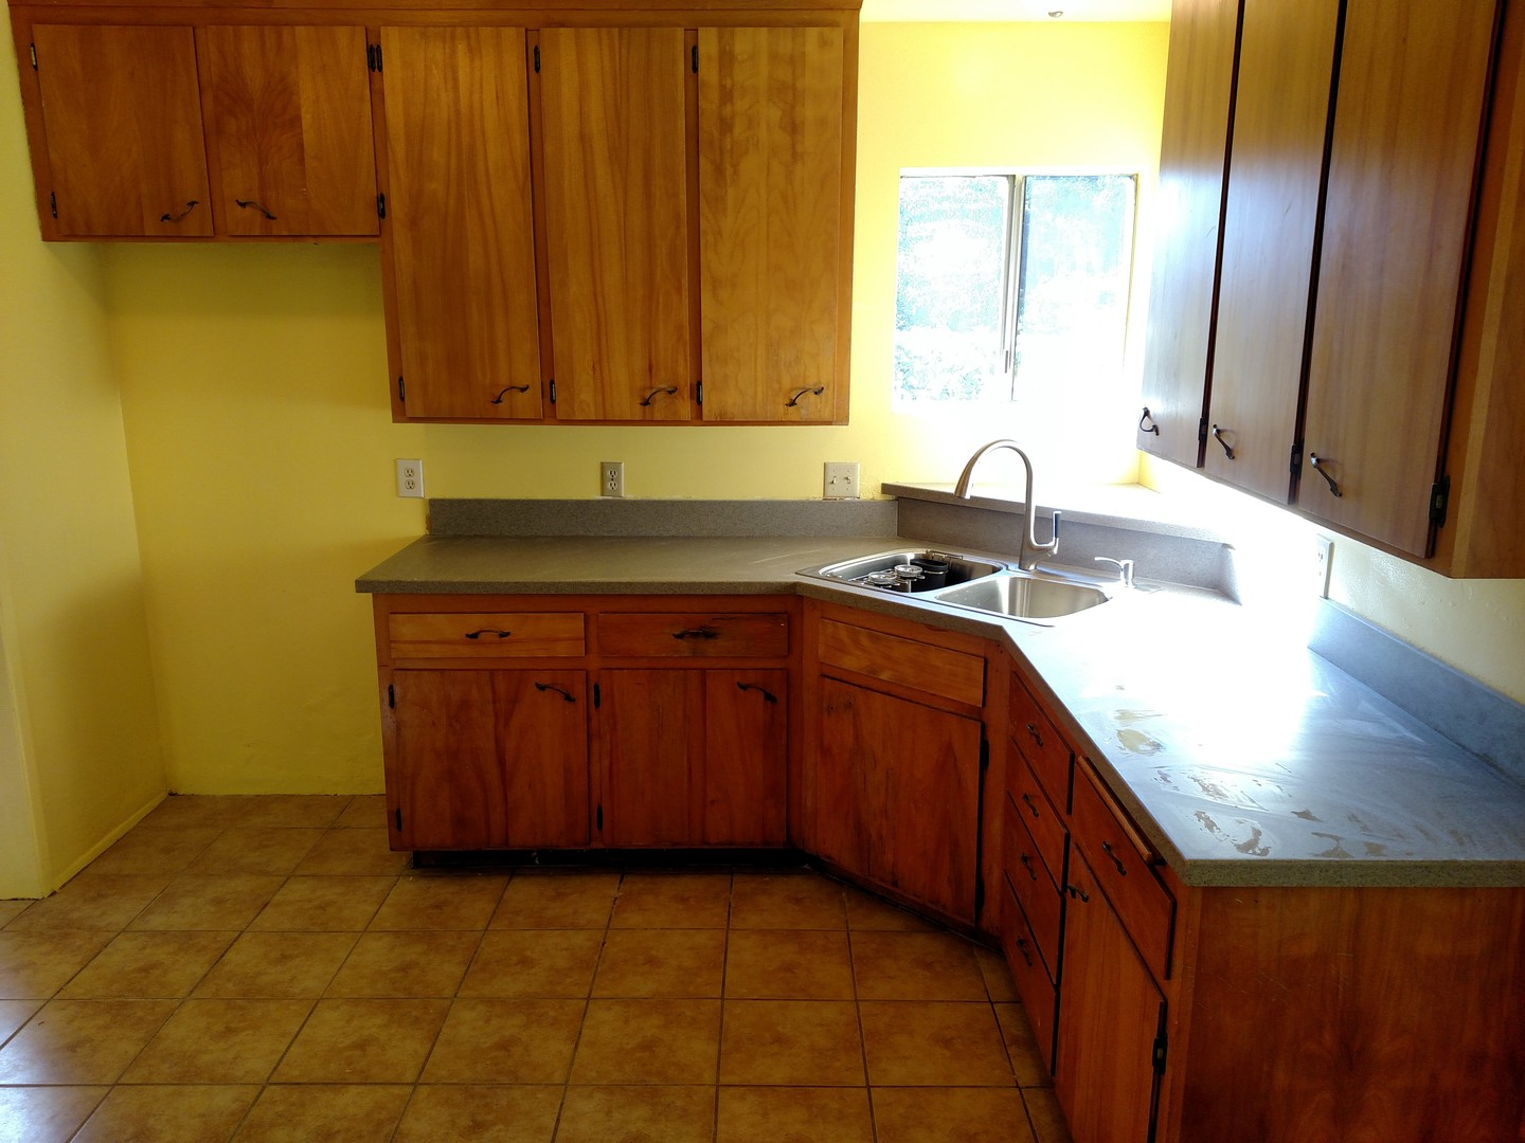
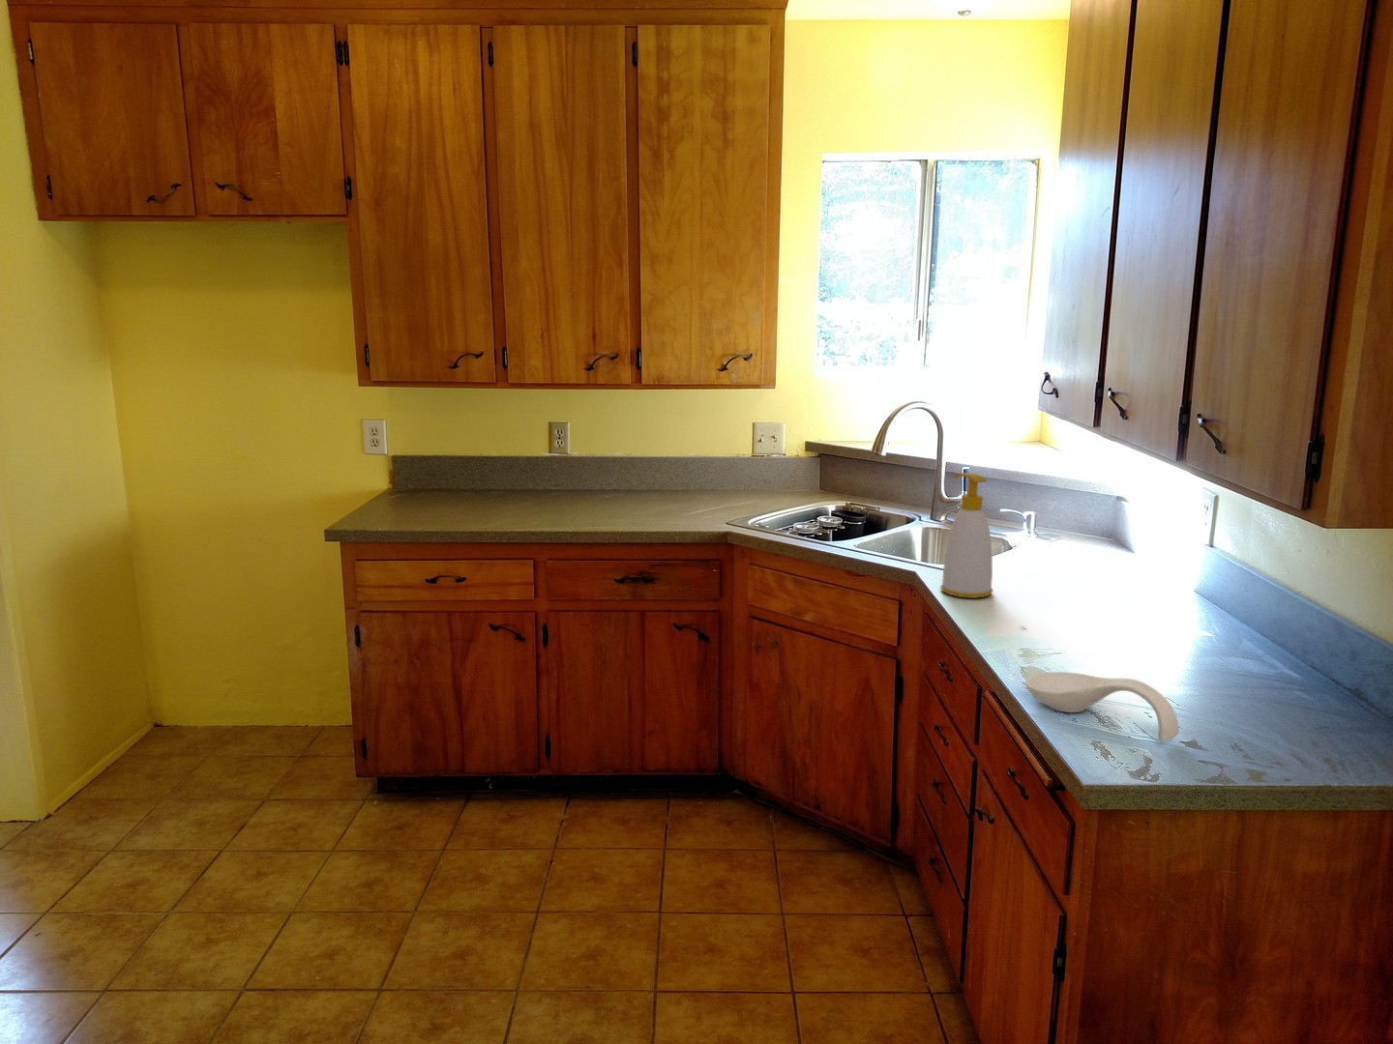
+ spoon rest [1024,671,1180,744]
+ soap bottle [939,472,995,600]
